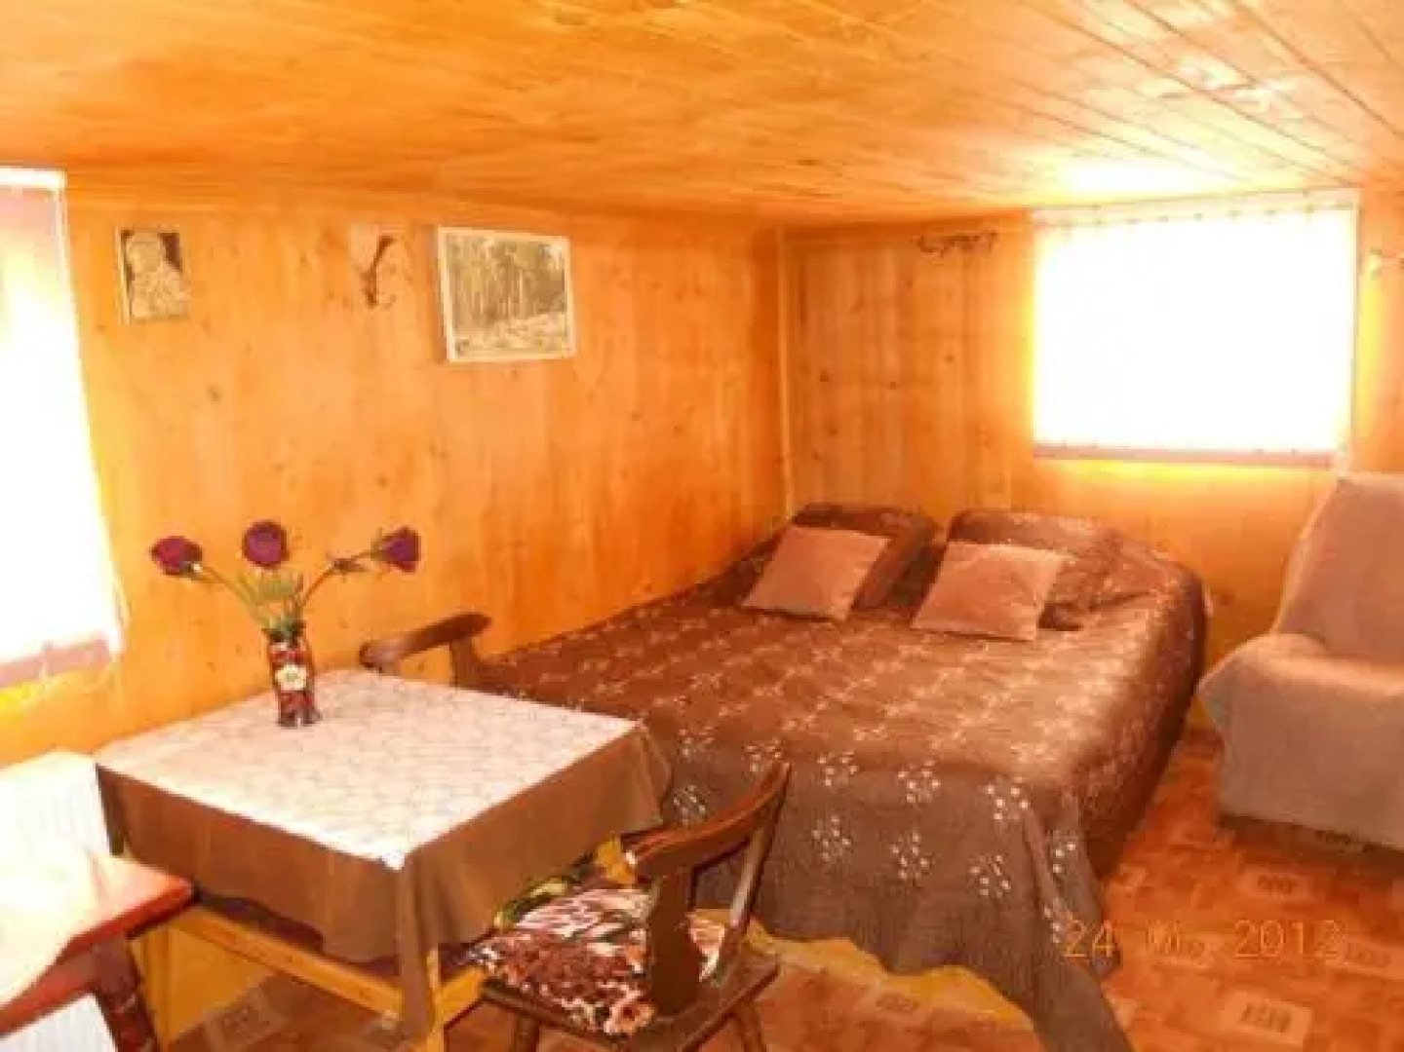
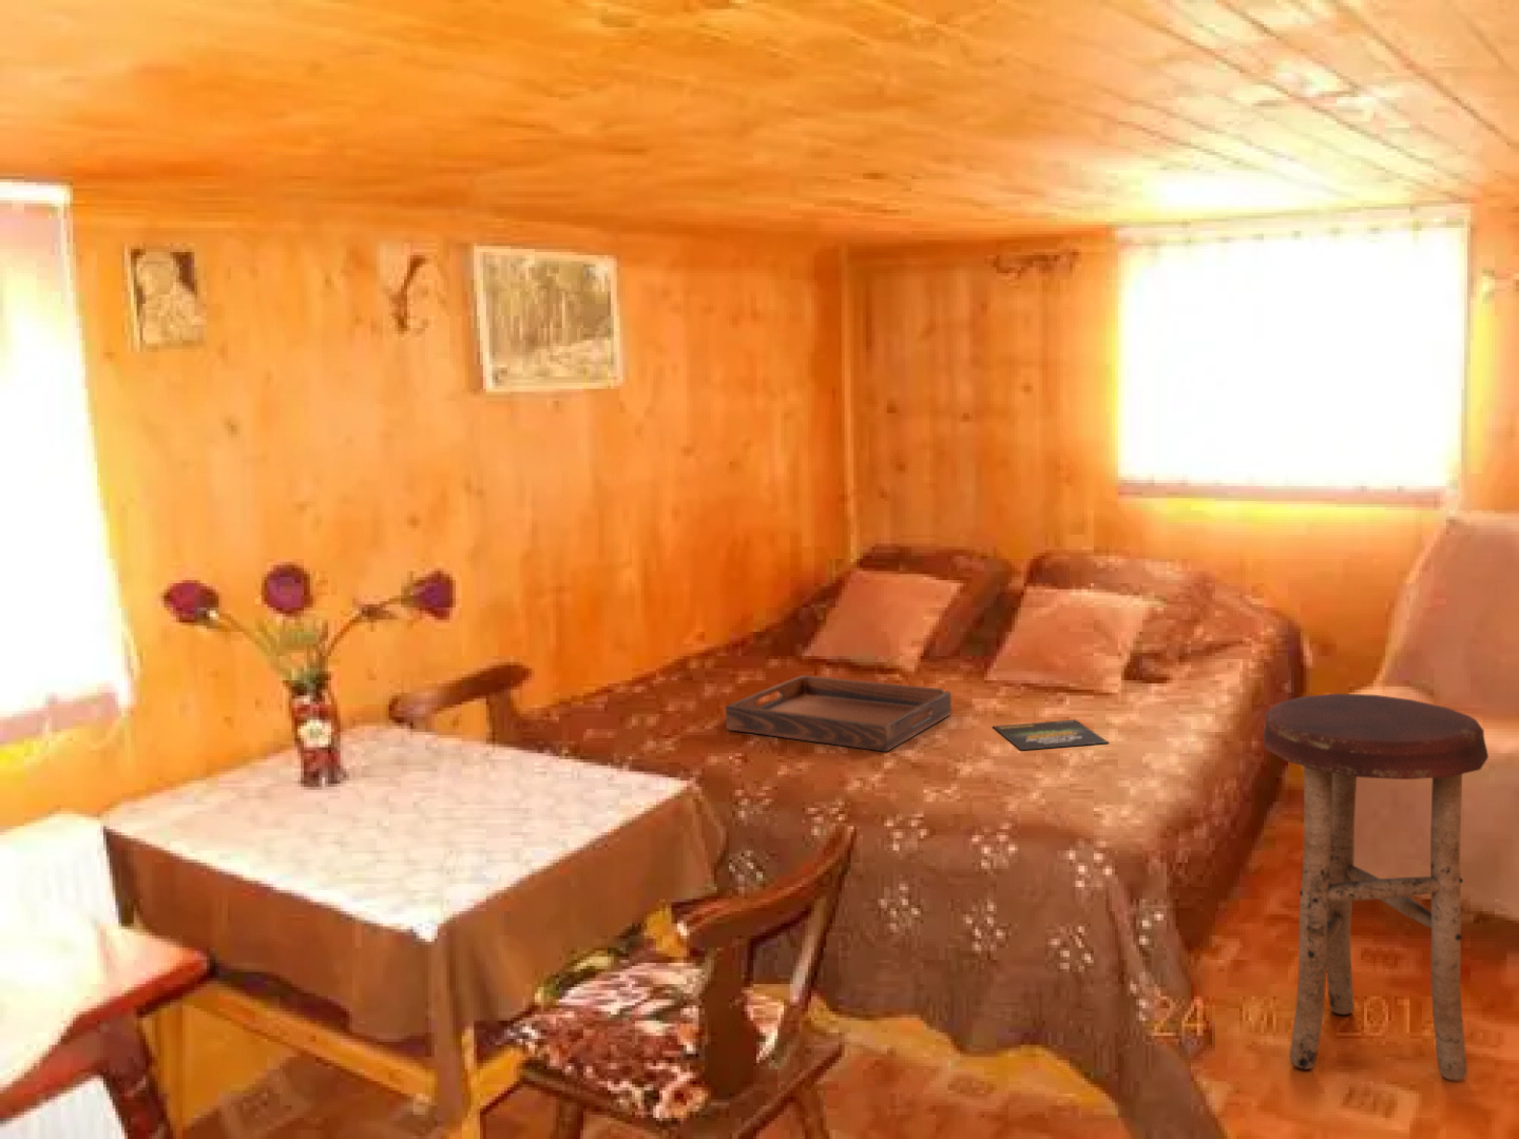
+ stool [1262,693,1489,1082]
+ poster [993,718,1109,751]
+ serving tray [725,674,952,753]
